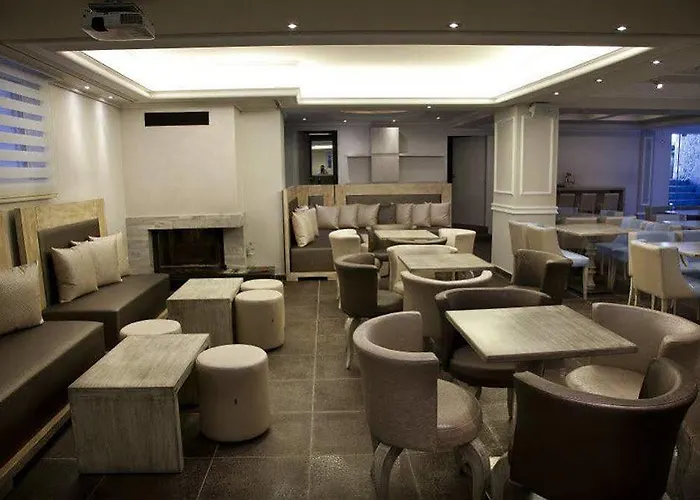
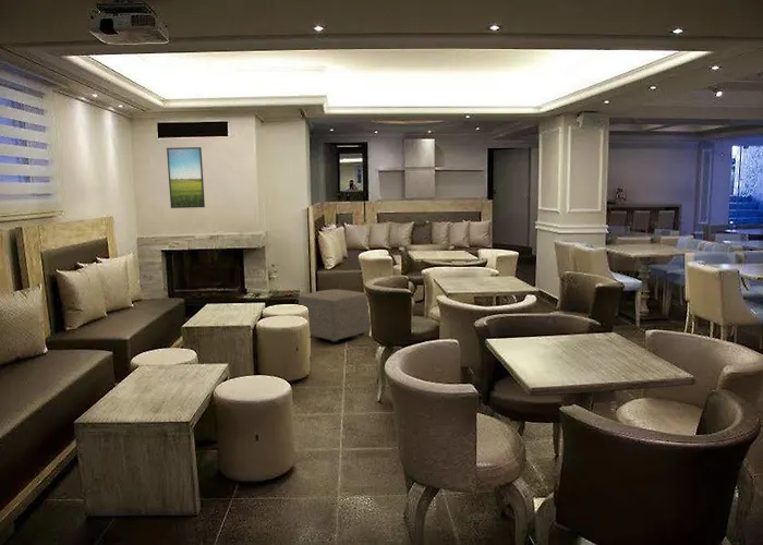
+ ottoman [298,288,371,343]
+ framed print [166,146,206,209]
